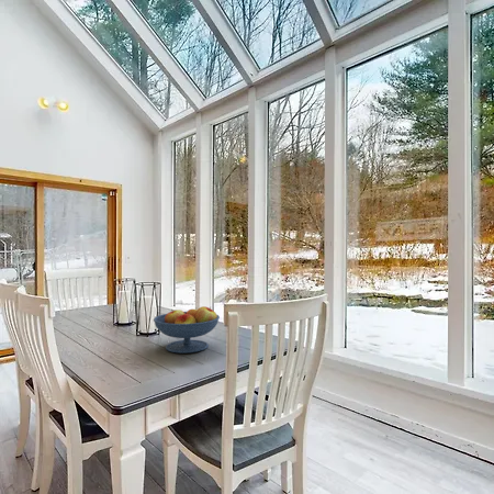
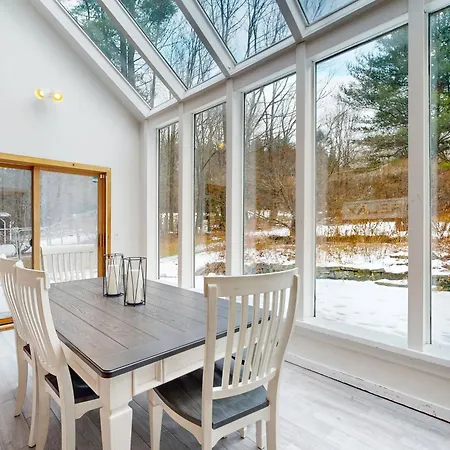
- fruit bowl [153,305,221,355]
